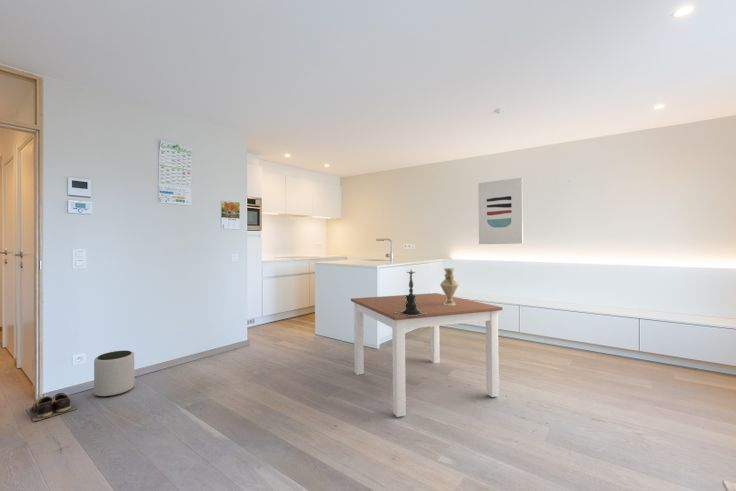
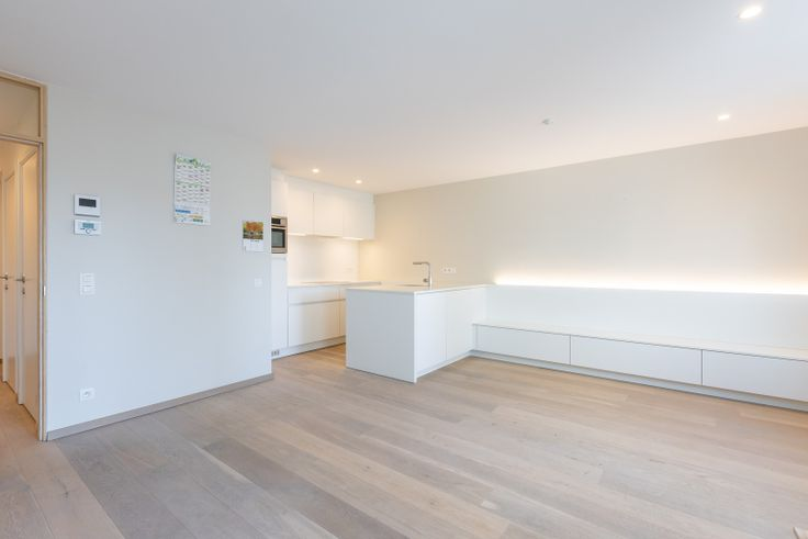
- shoes [25,392,78,422]
- wall art [477,177,524,245]
- vase [439,267,460,305]
- candle holder [395,270,427,316]
- plant pot [93,350,135,398]
- dining table [350,292,503,418]
